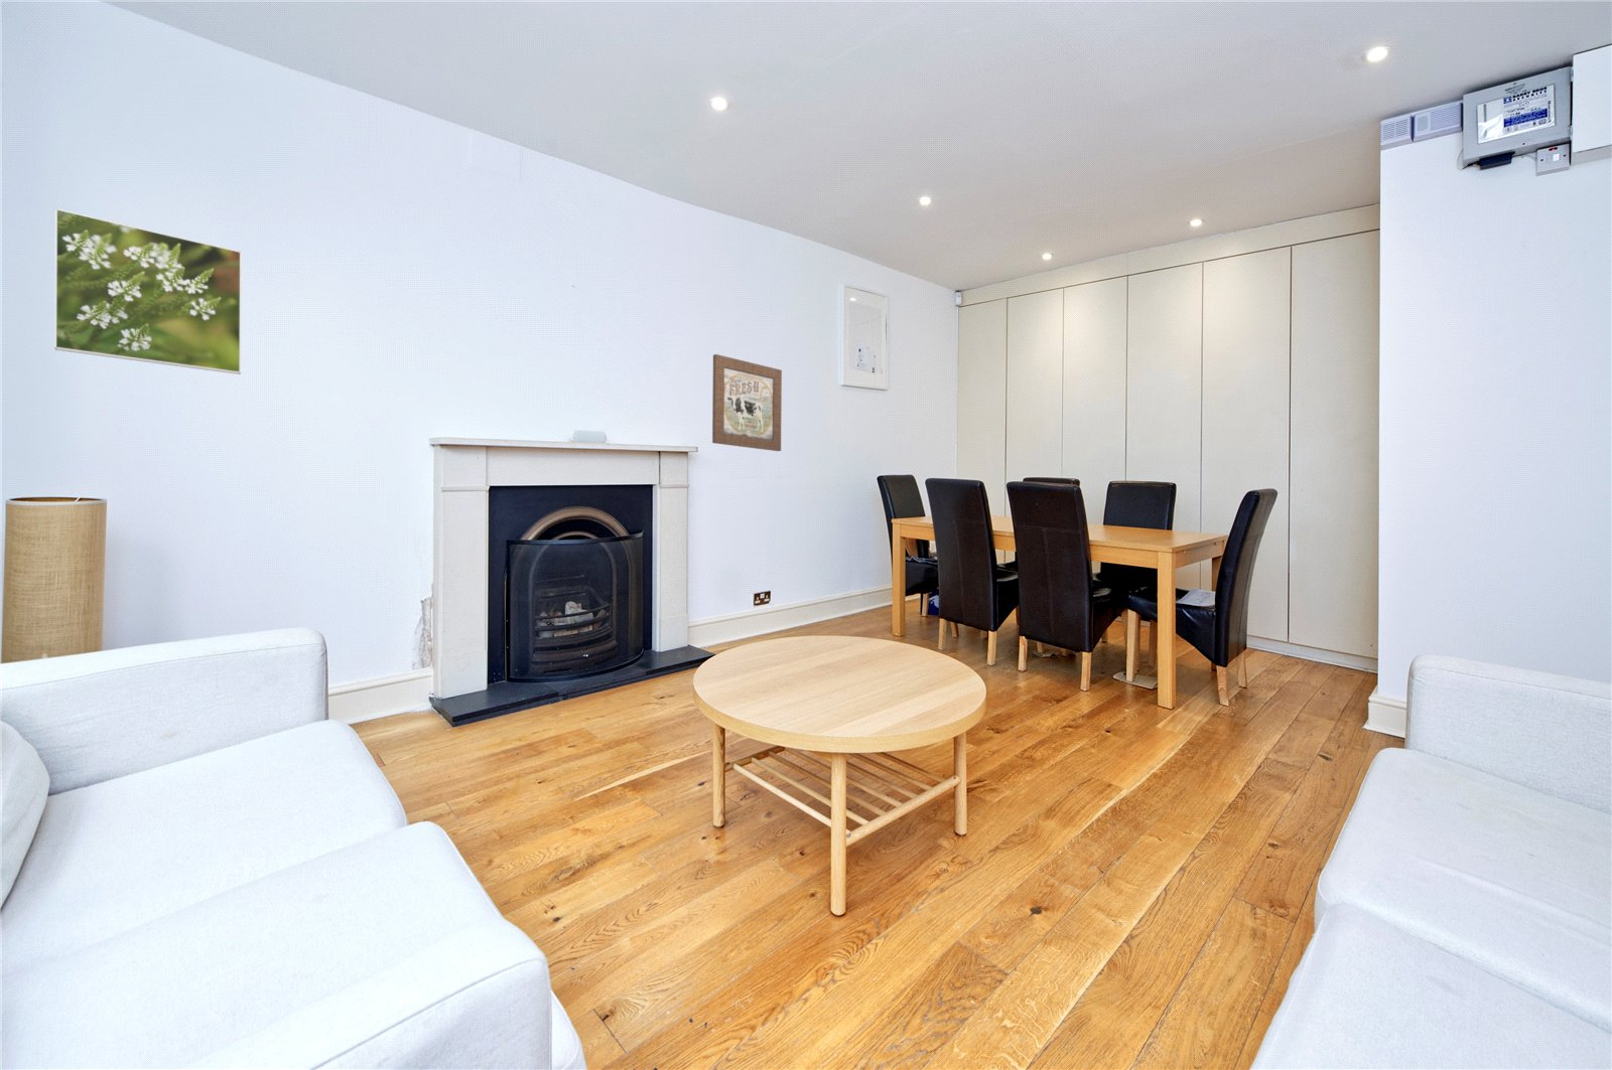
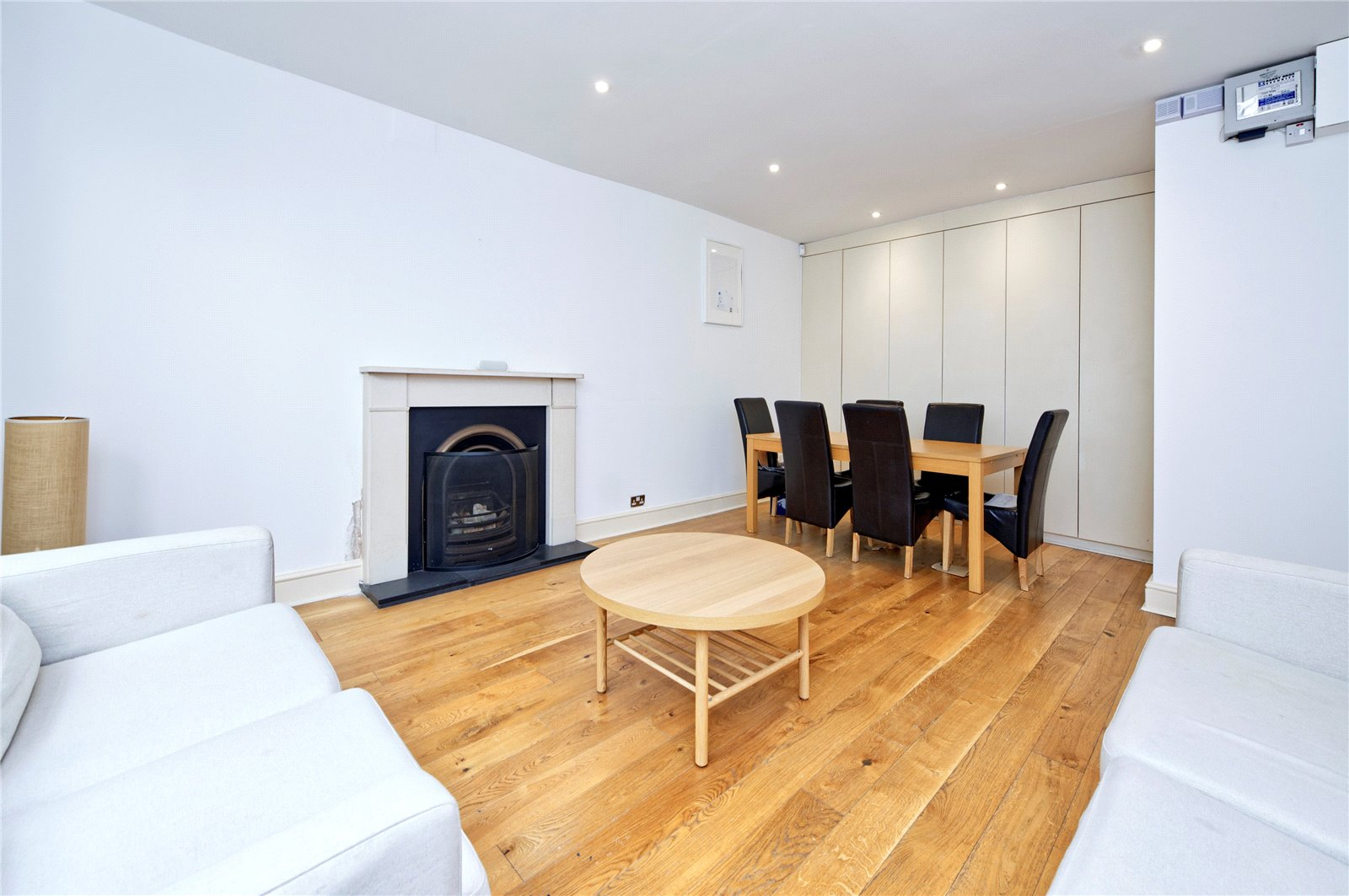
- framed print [54,208,243,375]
- wall art [711,353,783,451]
